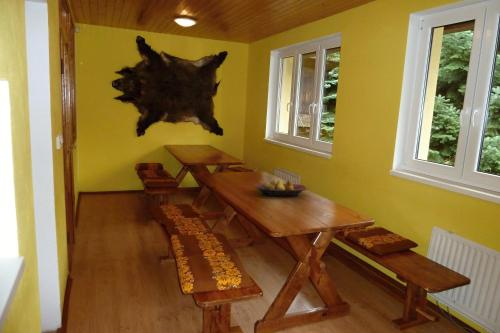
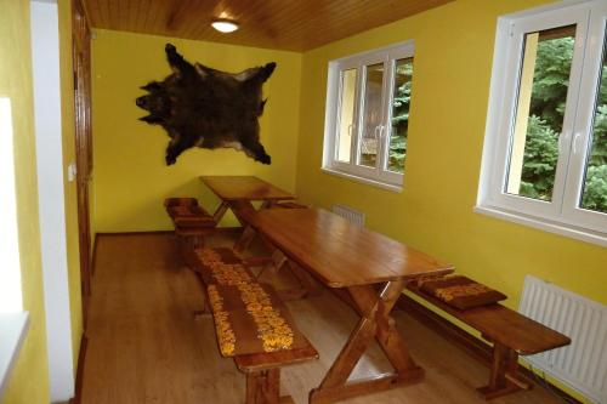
- fruit bowl [253,179,308,197]
